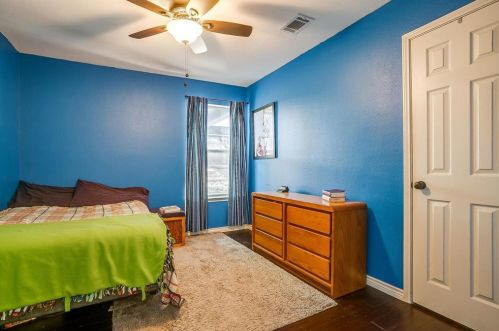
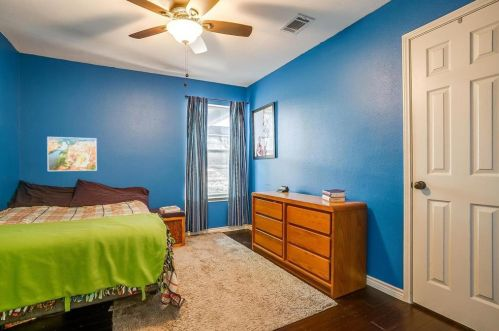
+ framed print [46,136,98,172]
